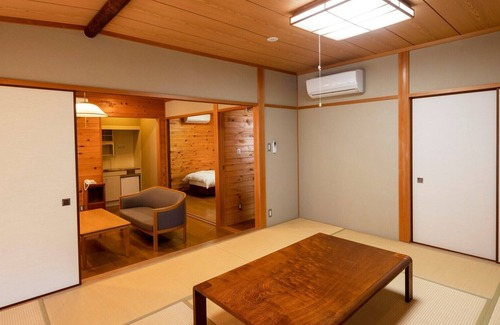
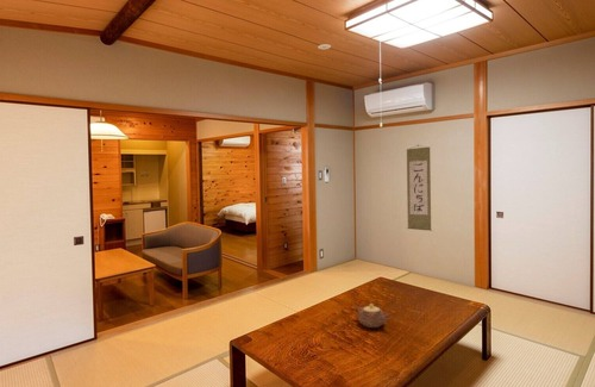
+ wall scroll [406,144,433,232]
+ teapot [355,302,393,329]
